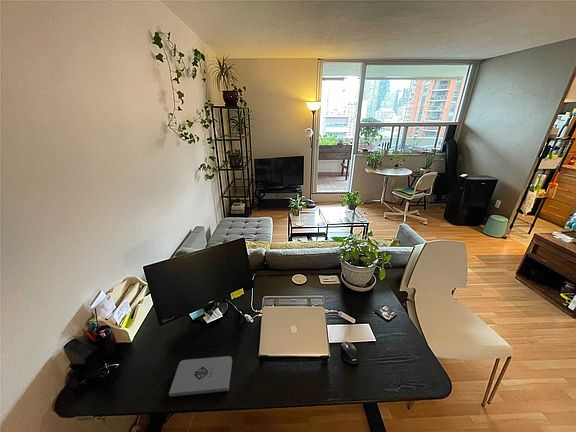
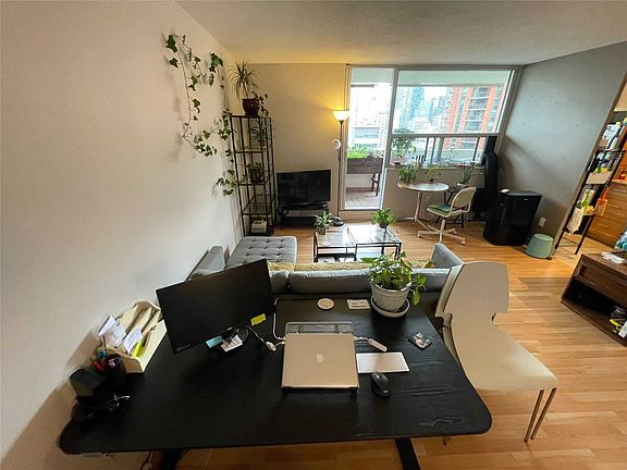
- notepad [168,355,233,398]
